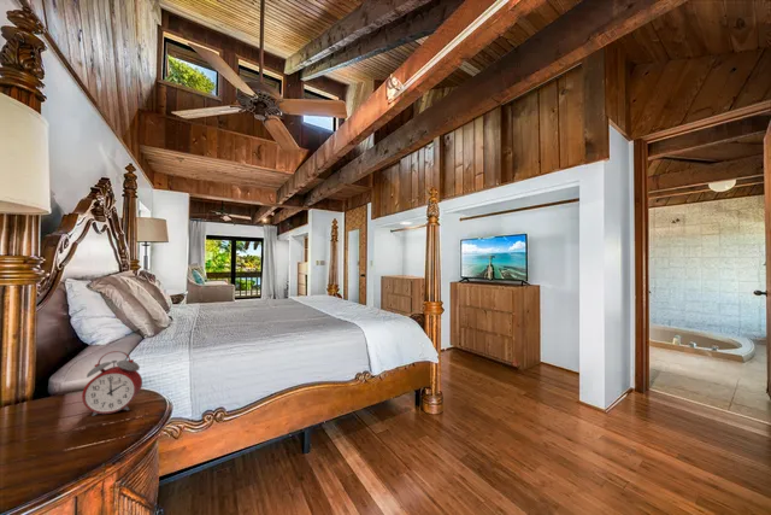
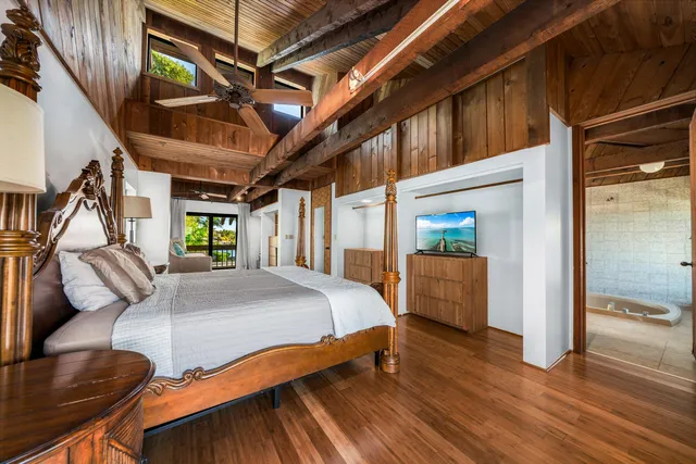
- alarm clock [81,350,143,417]
